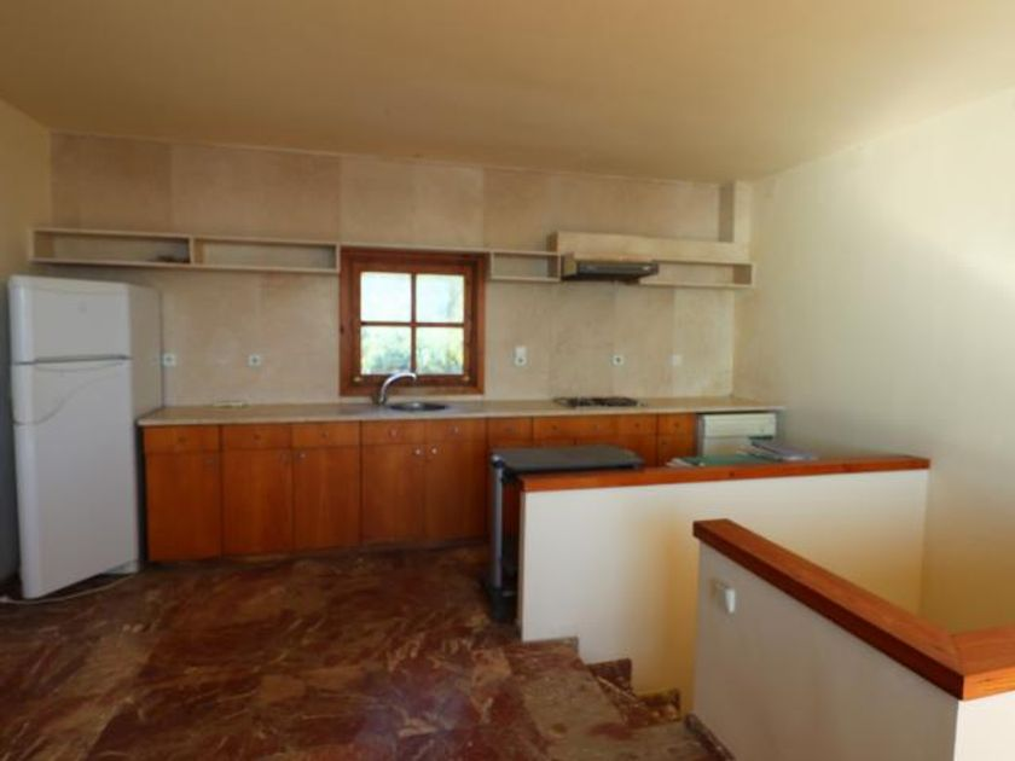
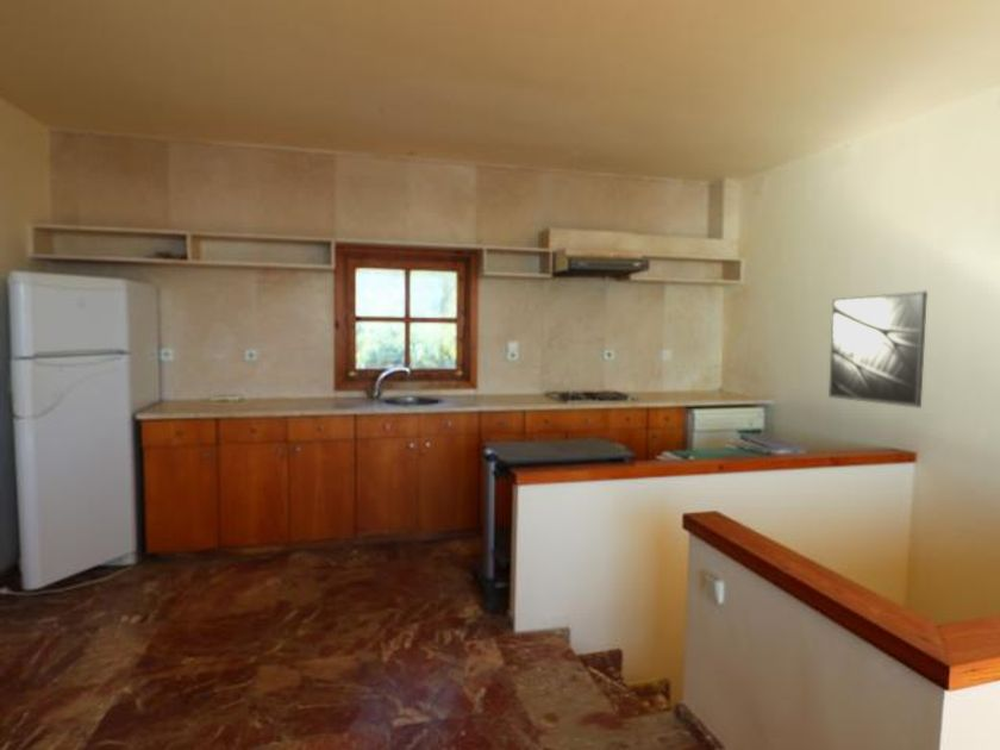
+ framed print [827,290,929,408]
